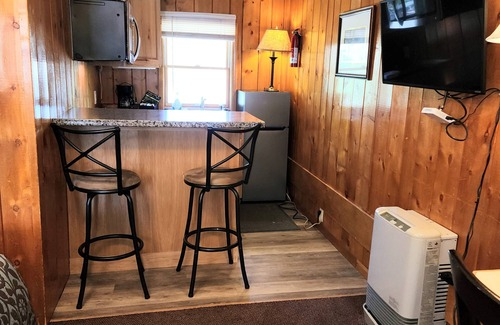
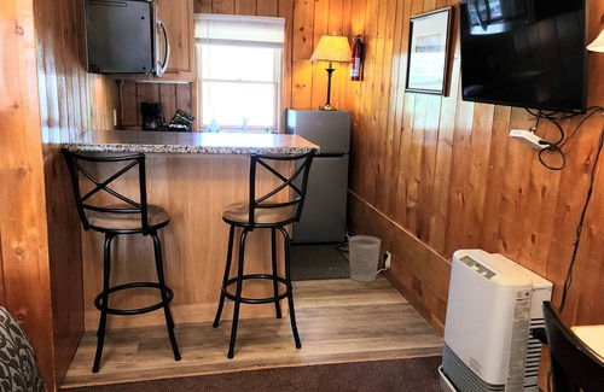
+ wastebasket [348,234,382,283]
